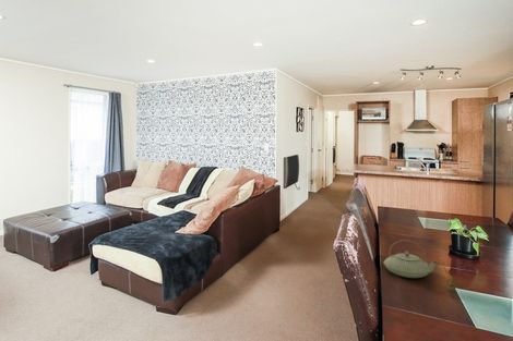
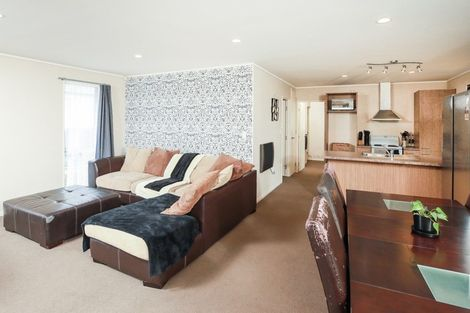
- teapot [383,239,440,279]
